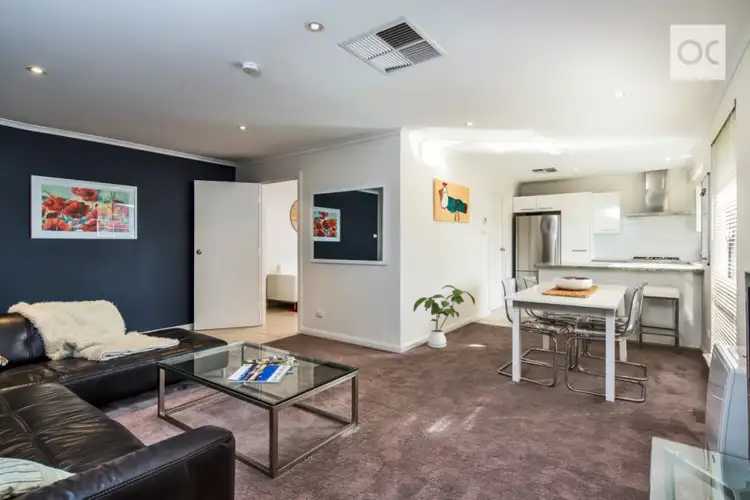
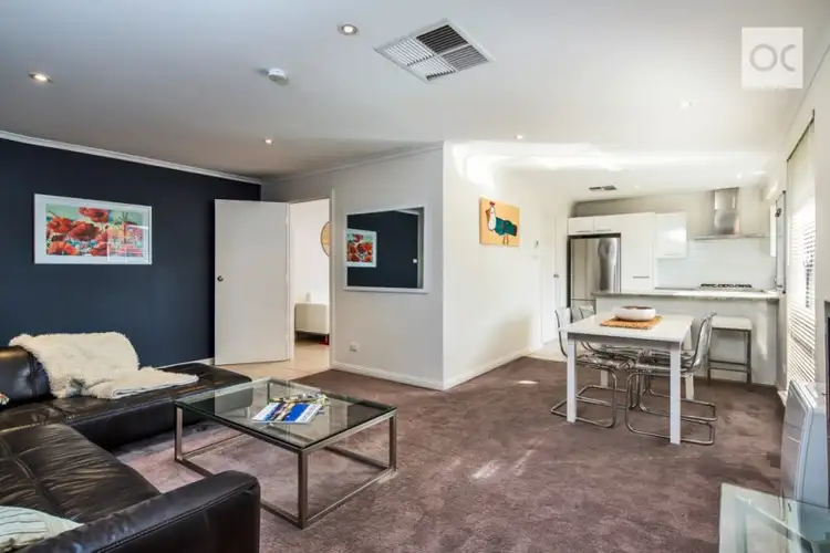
- house plant [413,284,476,349]
